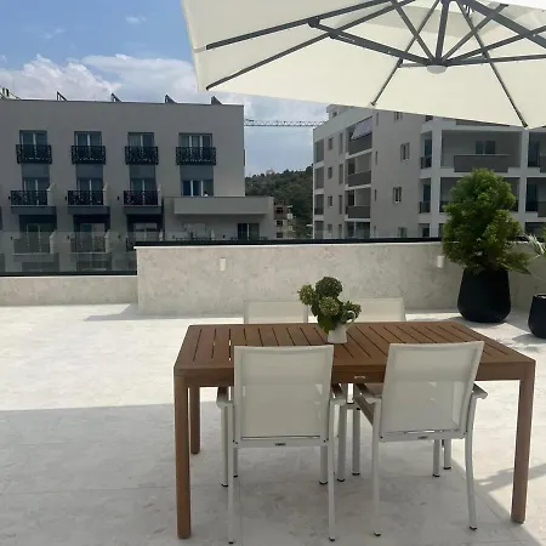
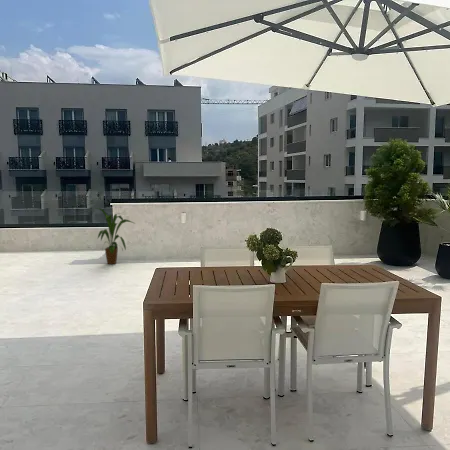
+ house plant [95,207,135,265]
